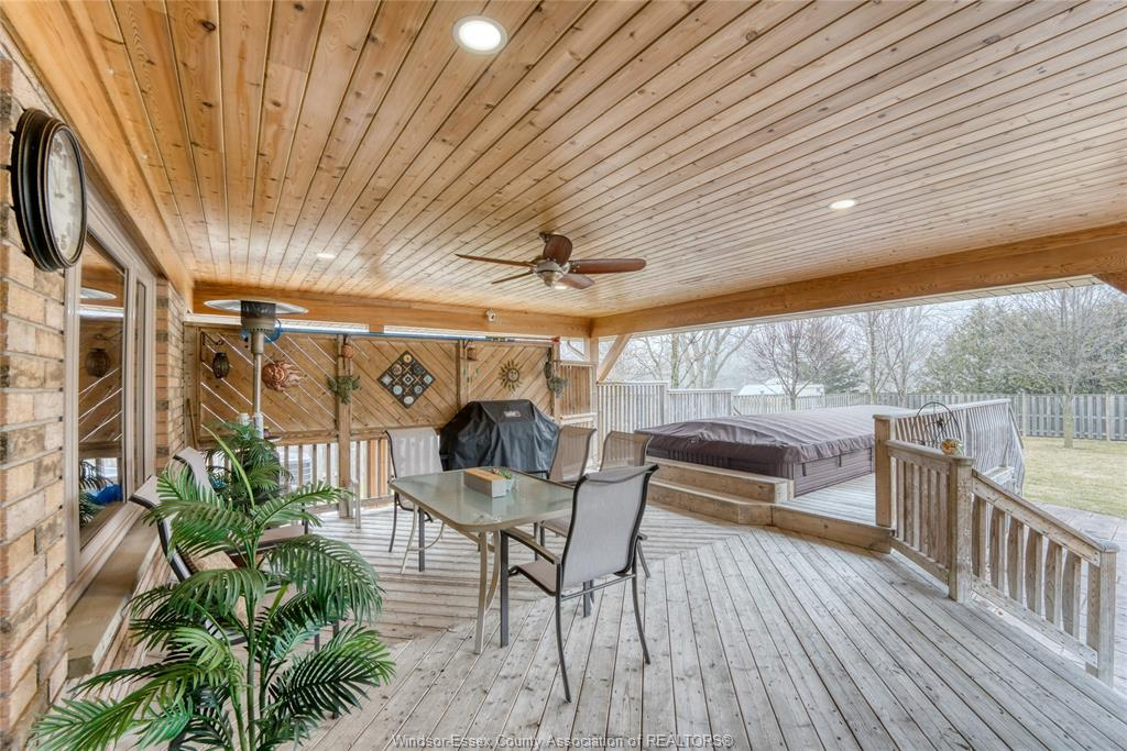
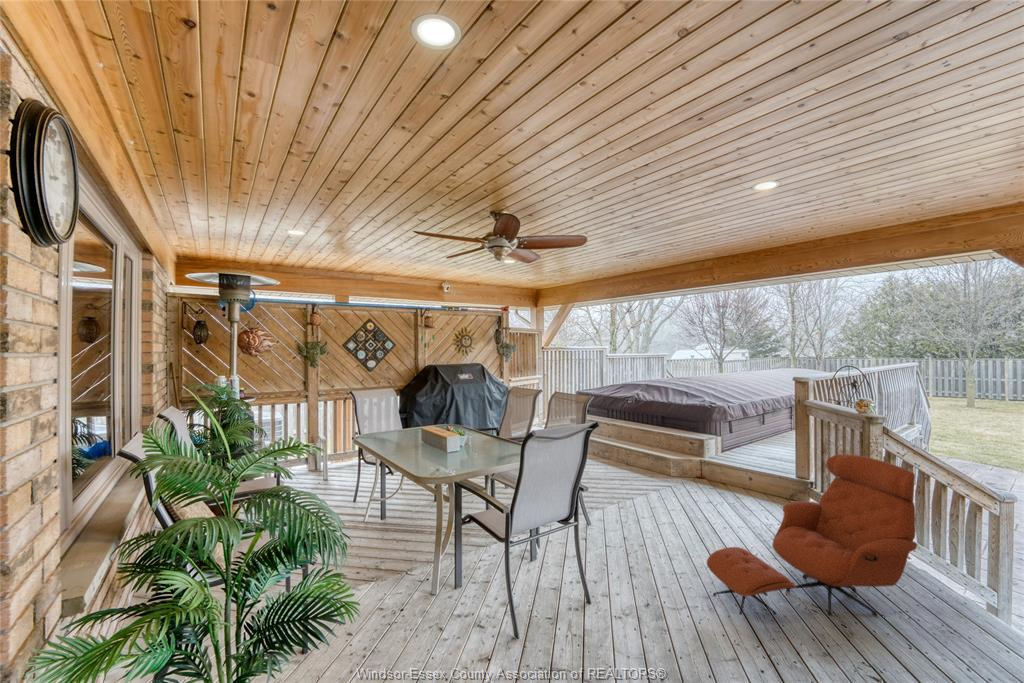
+ lounge chair [706,453,918,617]
